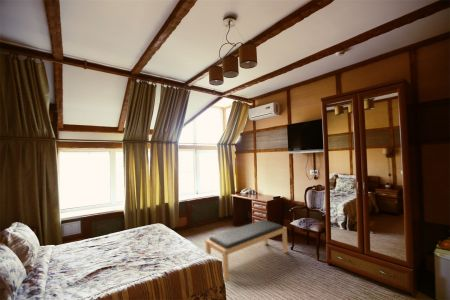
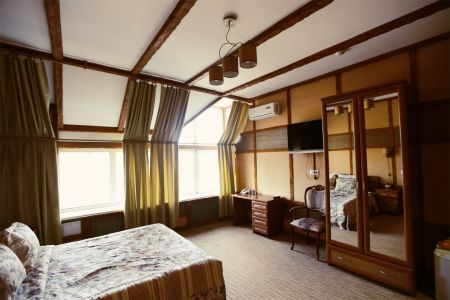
- bench [205,219,289,283]
